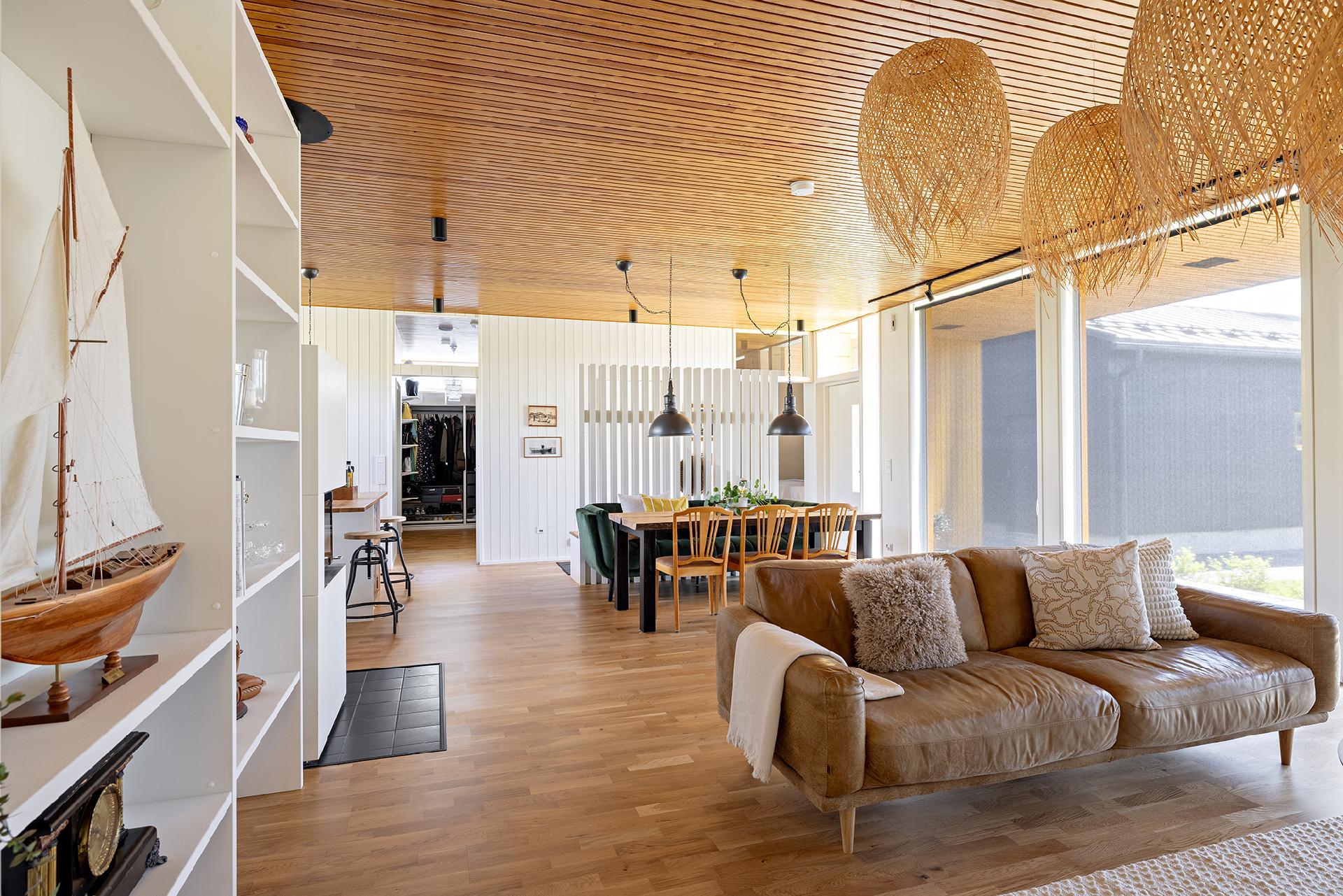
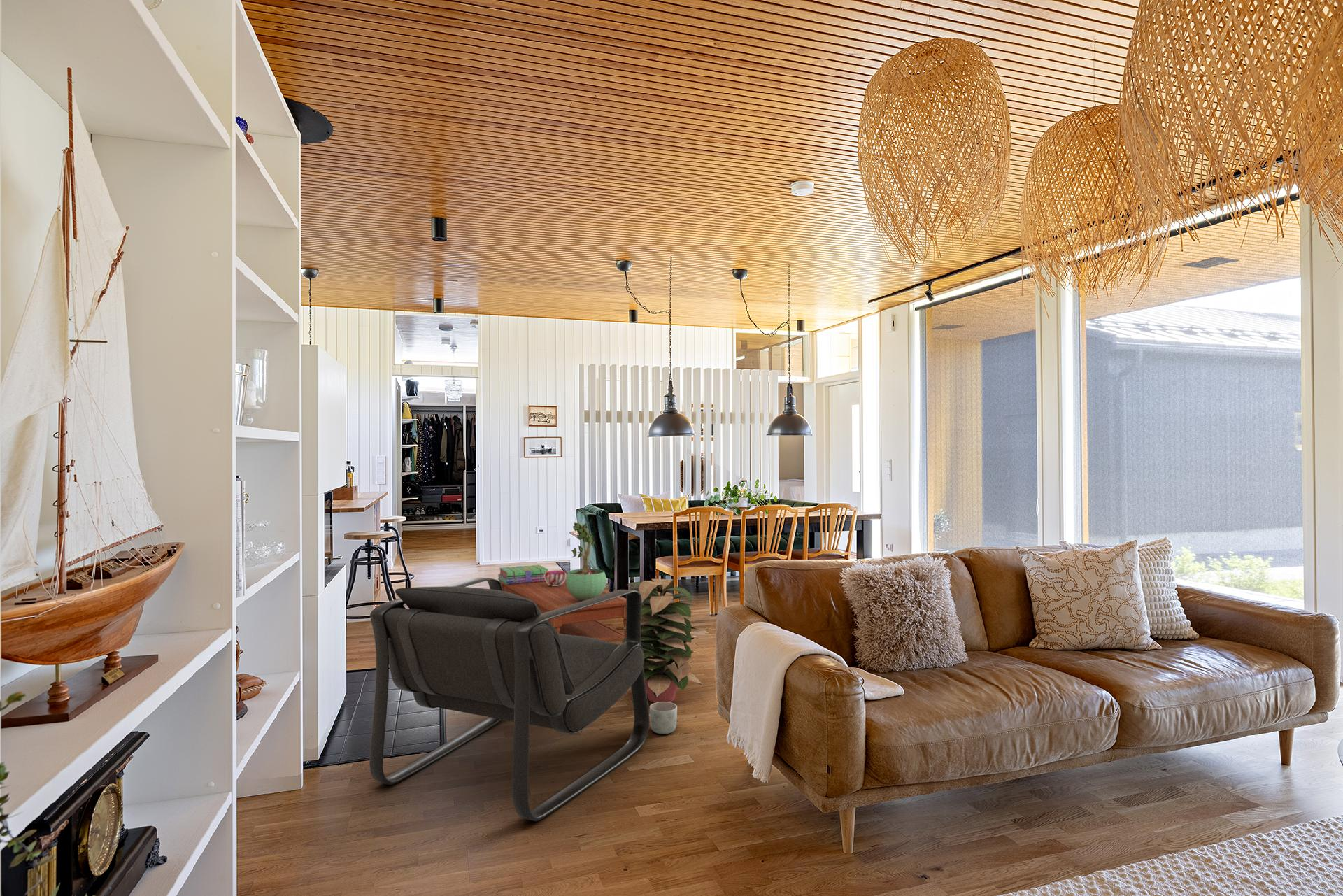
+ decorative bowl [544,569,567,586]
+ armchair [369,577,650,822]
+ decorative plant [621,578,704,703]
+ planter [649,702,678,734]
+ stack of books [497,564,549,585]
+ coffee table [498,574,626,641]
+ potted plant [567,522,607,601]
